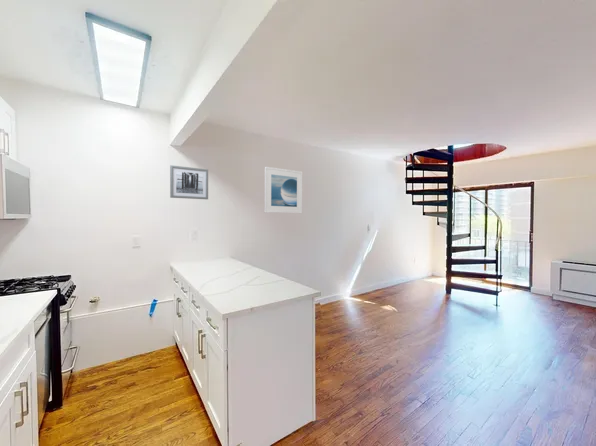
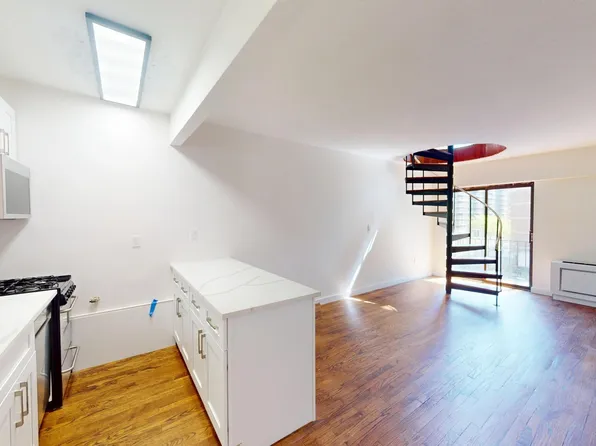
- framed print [263,166,303,214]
- wall art [169,164,209,200]
